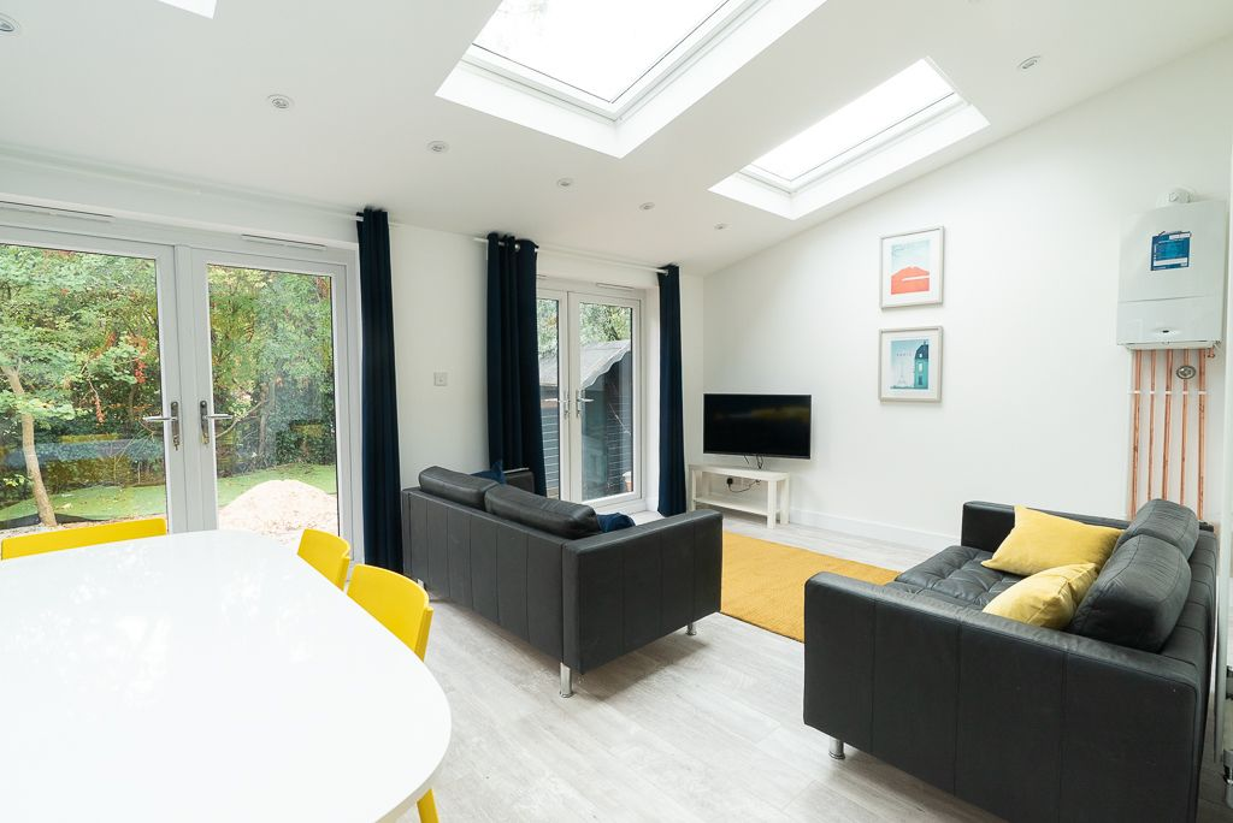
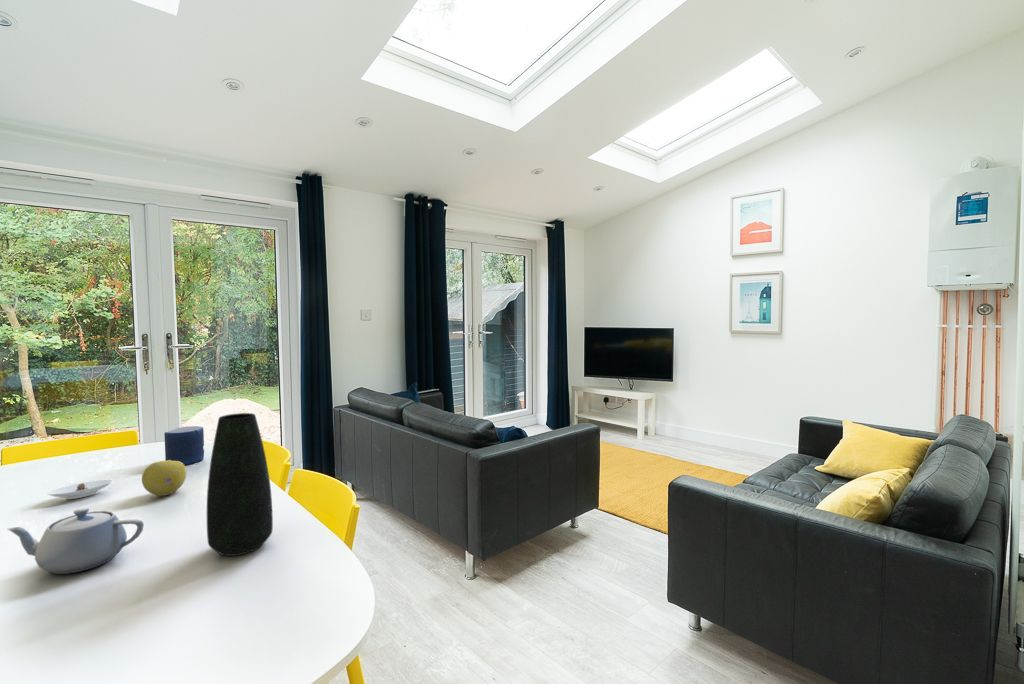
+ teapot [6,507,145,575]
+ saucer [46,478,114,500]
+ candle [163,425,205,466]
+ vase [206,412,274,557]
+ fruit [141,460,187,497]
